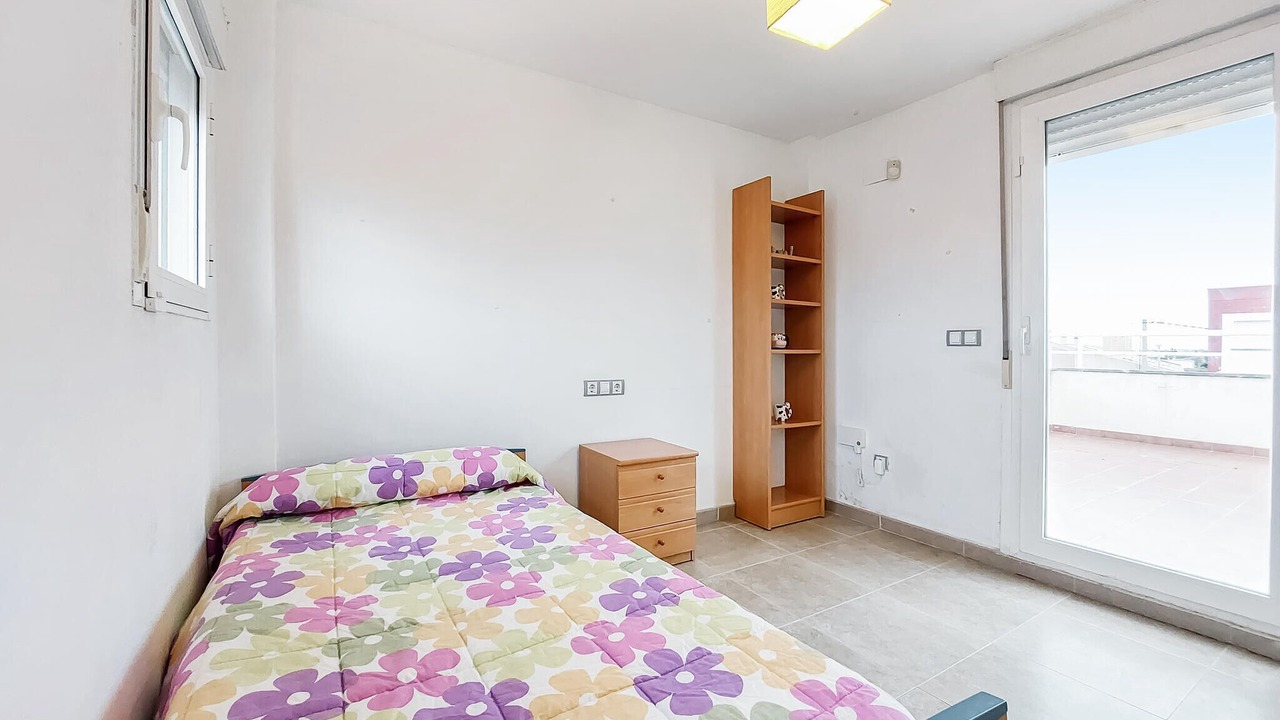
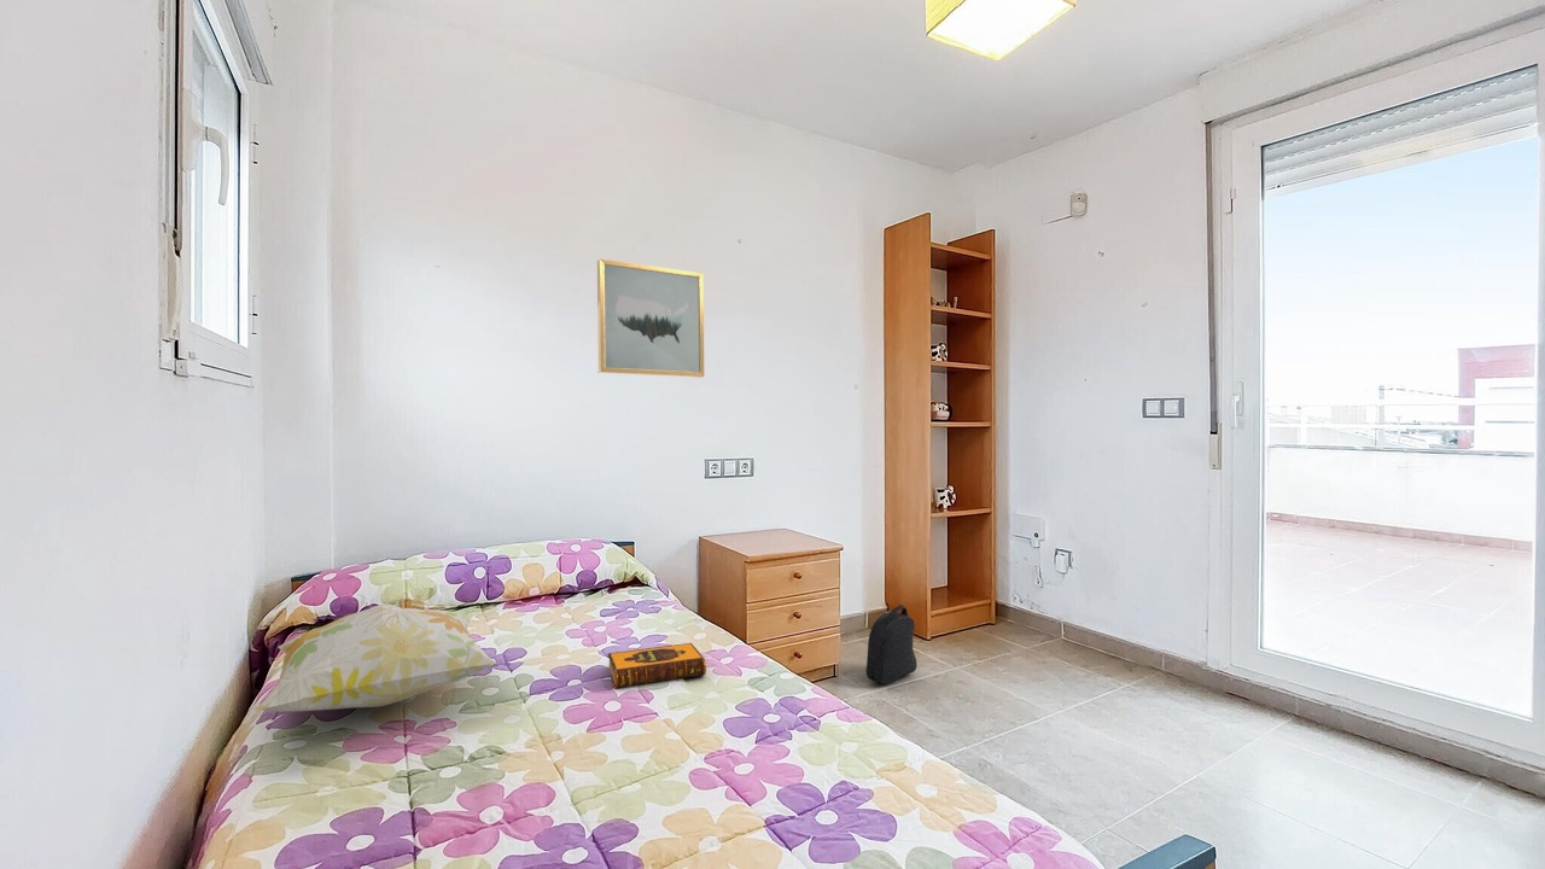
+ hardback book [607,642,707,690]
+ wall art [596,258,705,379]
+ decorative pillow [252,603,497,713]
+ backpack [865,603,919,686]
